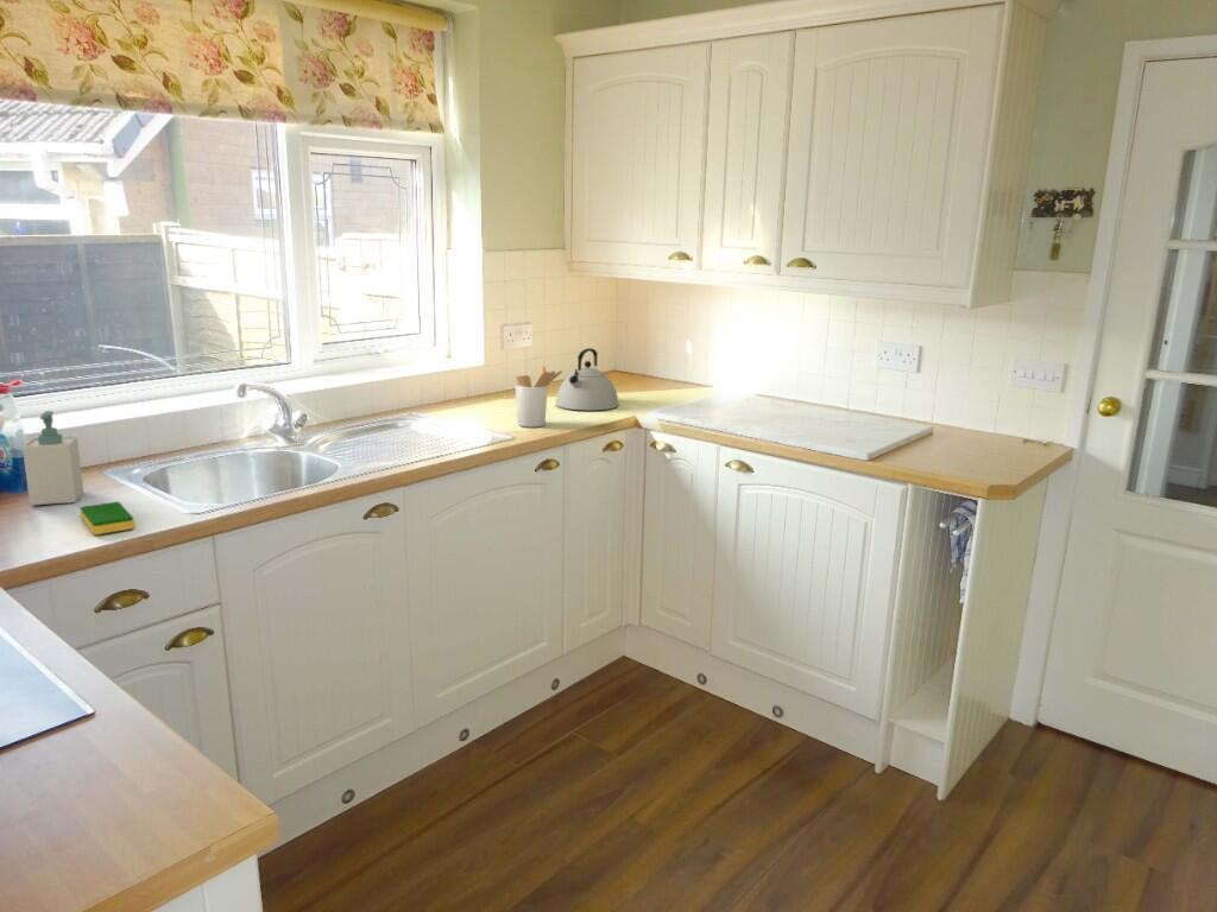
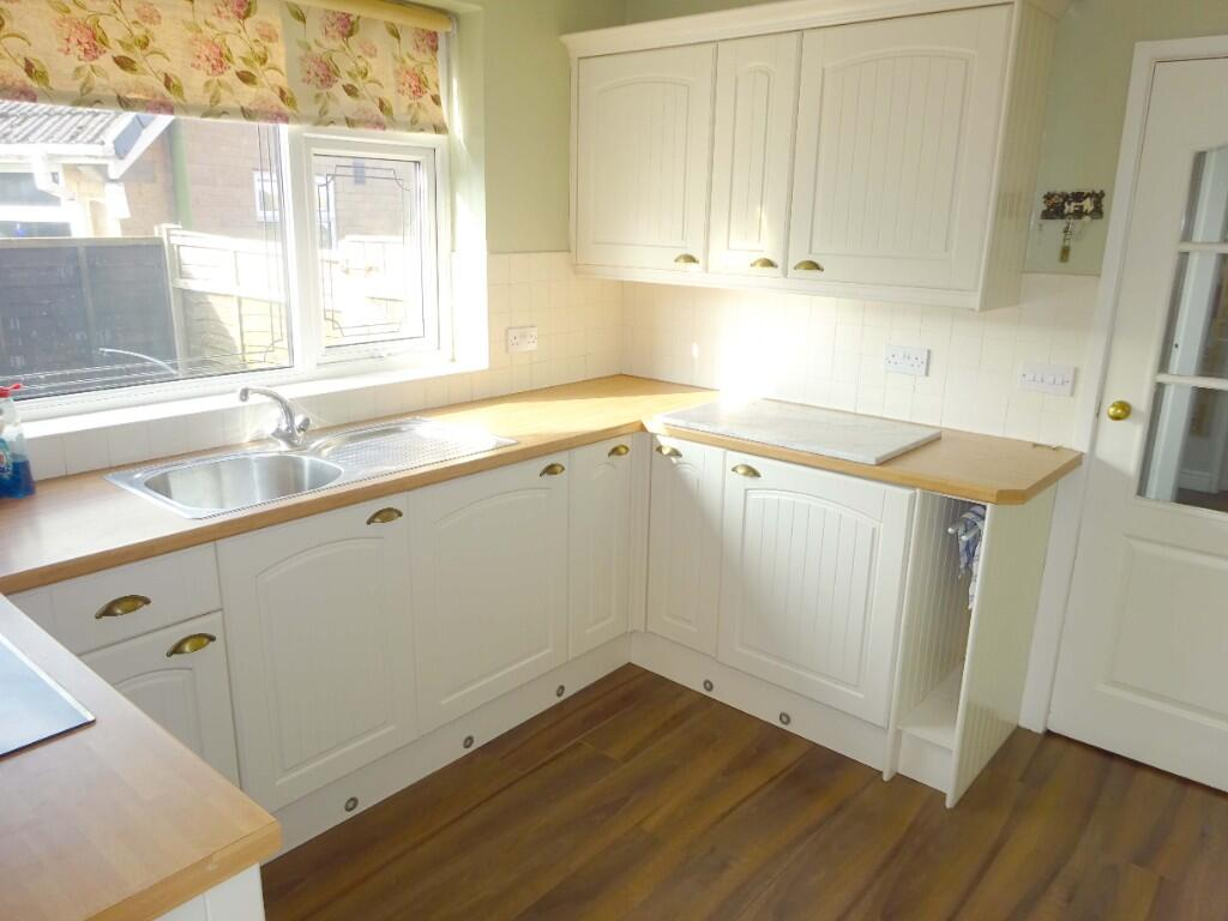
- dish sponge [78,501,135,536]
- utensil holder [515,362,563,429]
- soap bottle [21,410,84,506]
- kettle [555,347,620,411]
